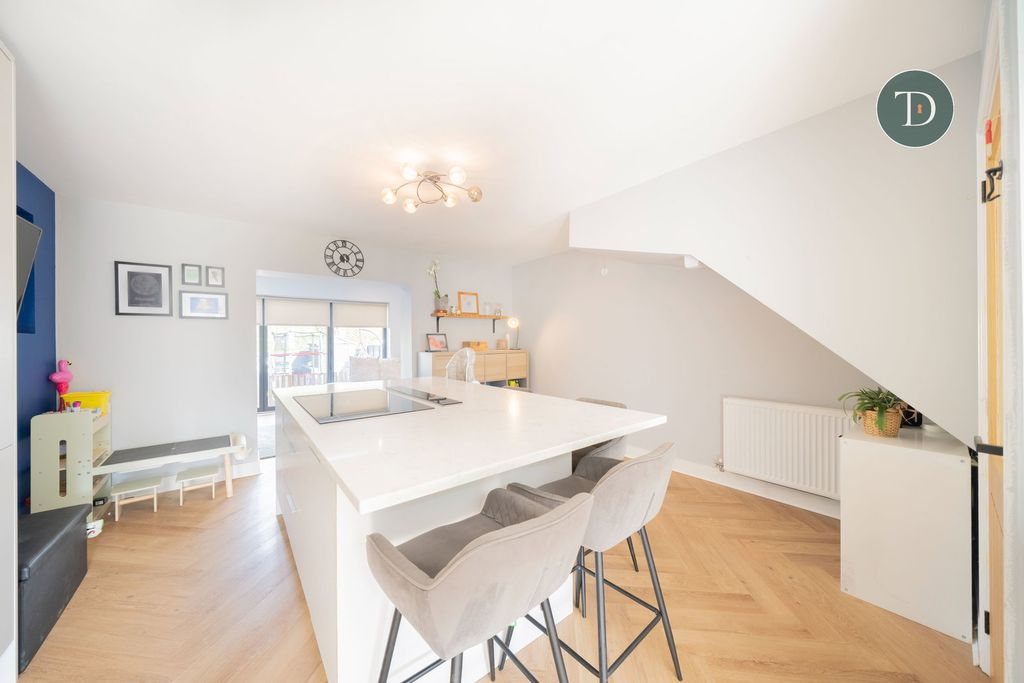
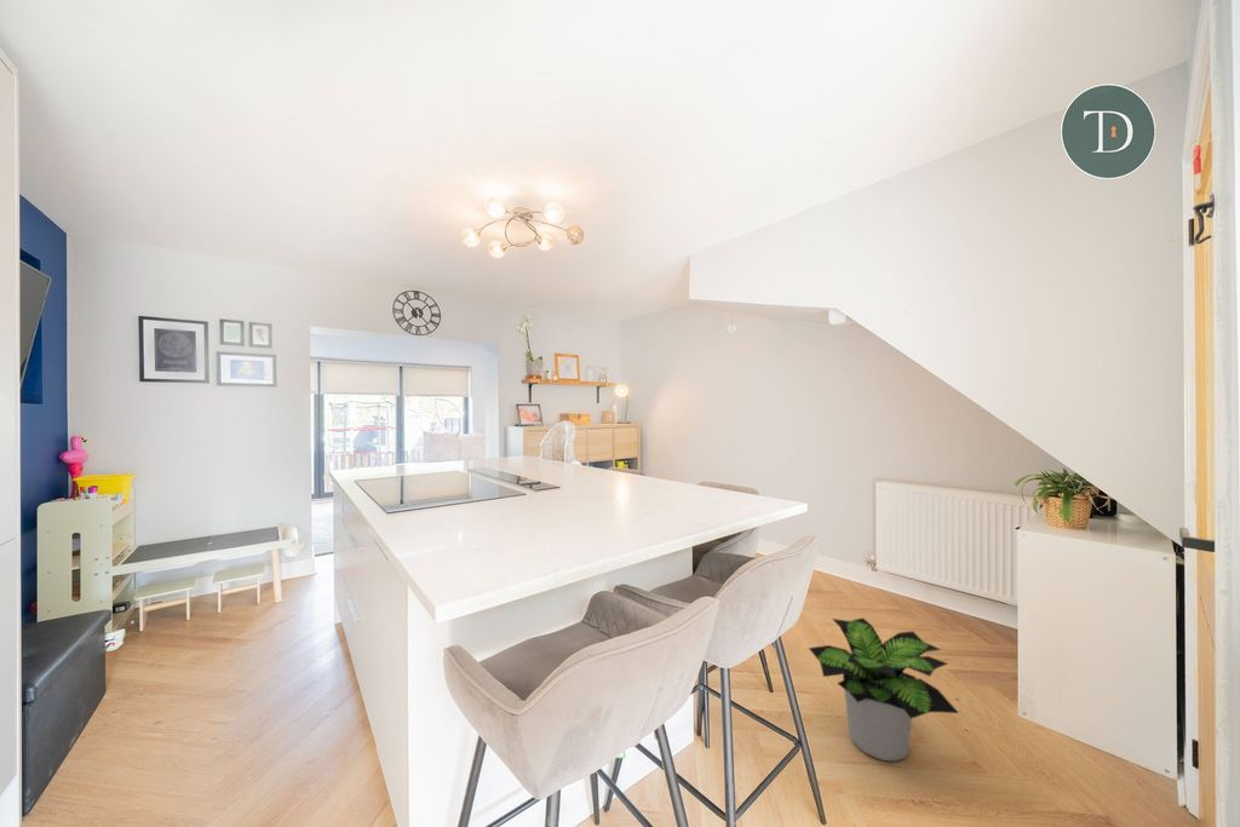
+ potted plant [808,616,960,763]
